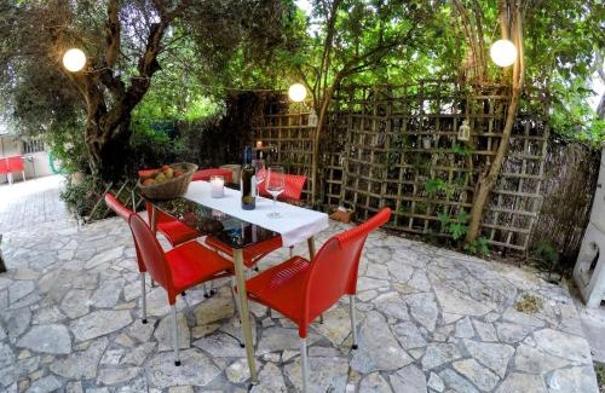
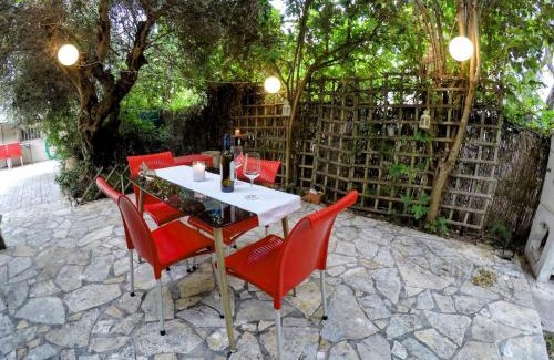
- fruit basket [136,161,198,201]
